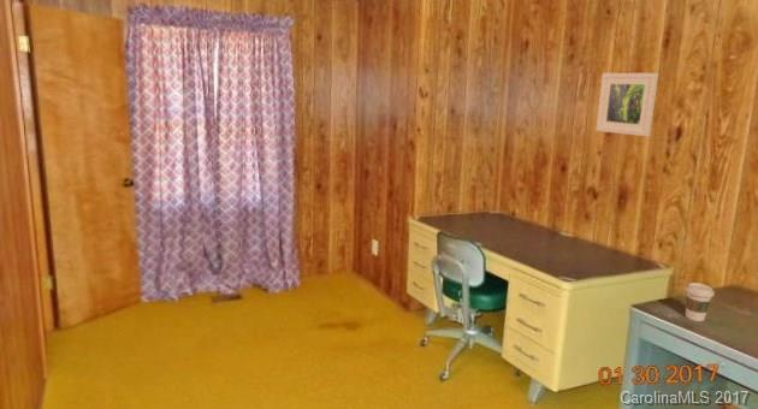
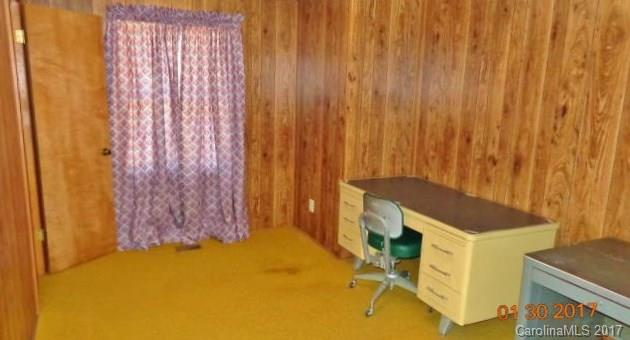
- coffee cup [683,281,716,322]
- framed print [594,72,659,138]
